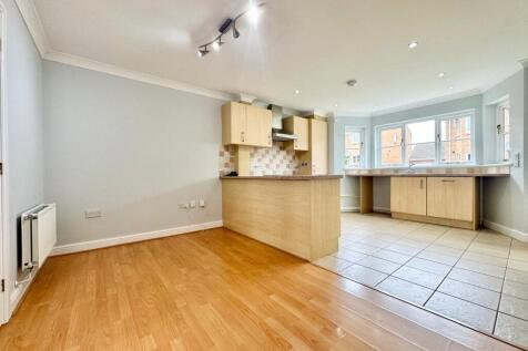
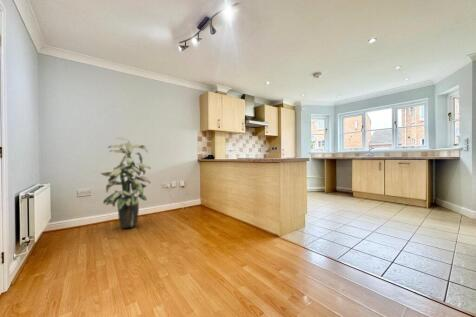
+ indoor plant [99,136,152,229]
